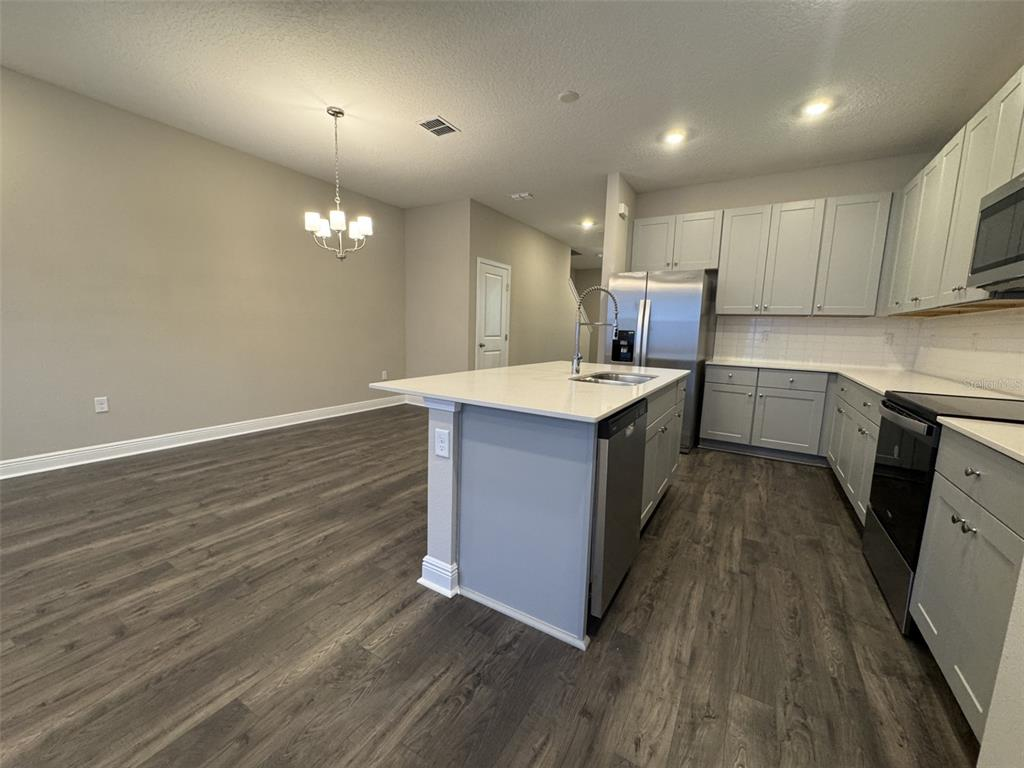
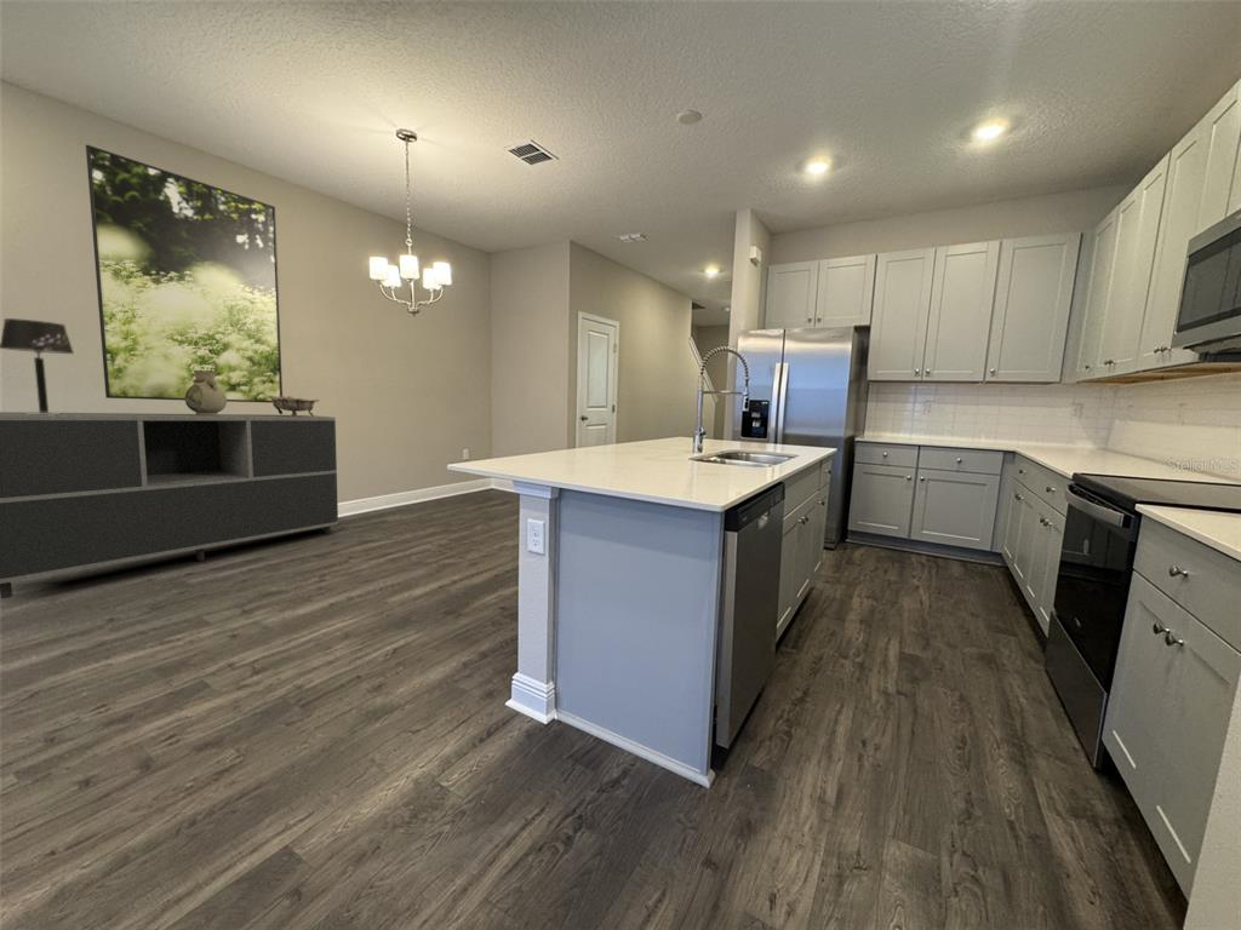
+ table lamp [0,317,75,415]
+ vase [184,371,228,415]
+ decorative bowl [268,396,320,417]
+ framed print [85,143,284,404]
+ sideboard [0,411,339,599]
